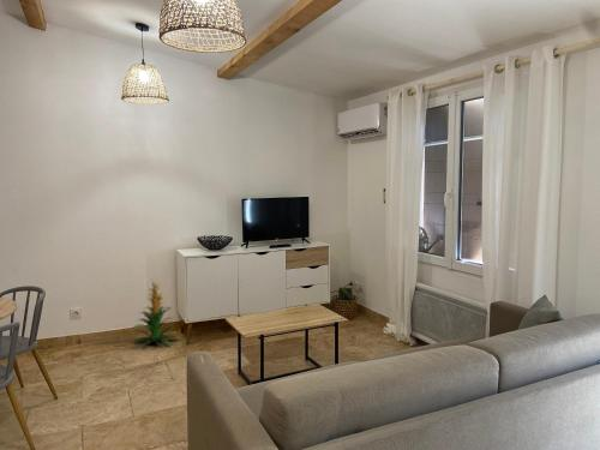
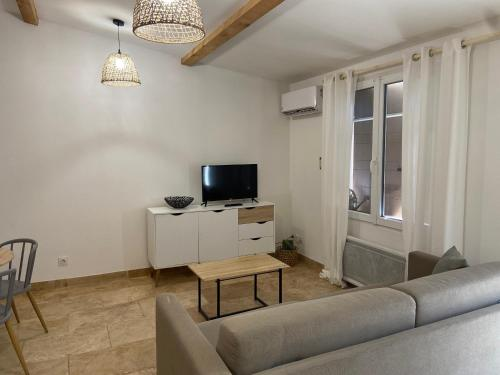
- indoor plant [132,278,180,348]
